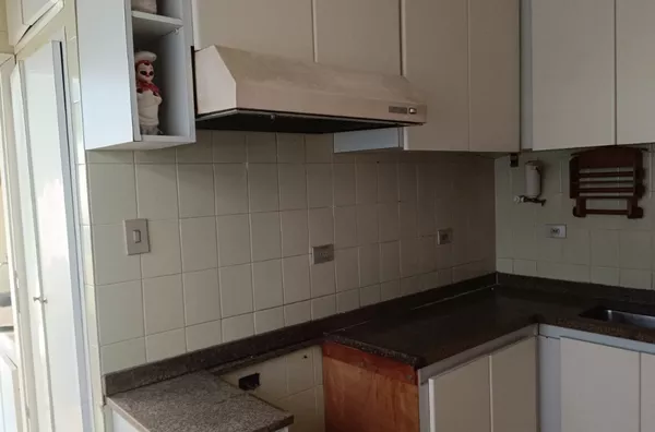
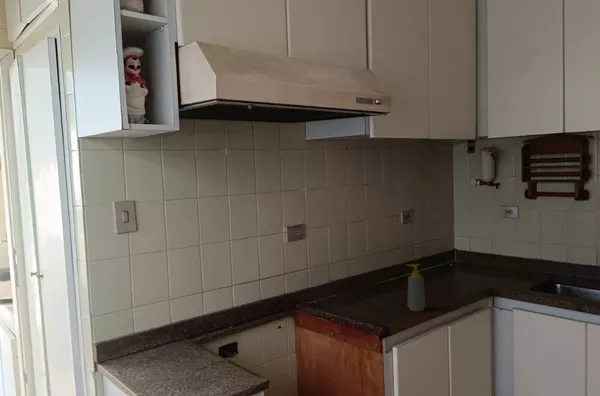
+ soap bottle [405,263,426,312]
